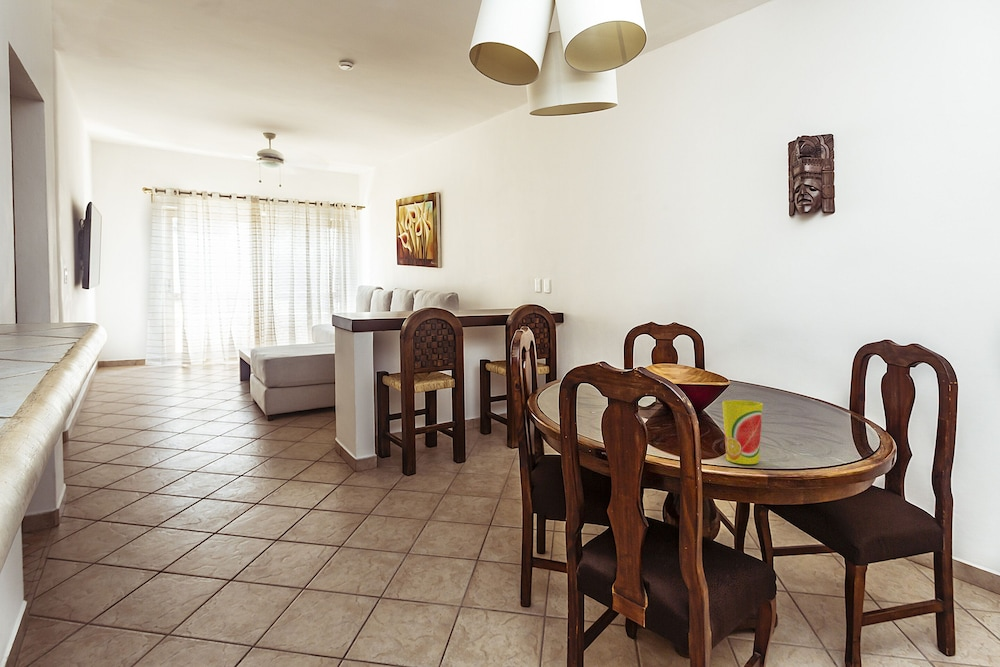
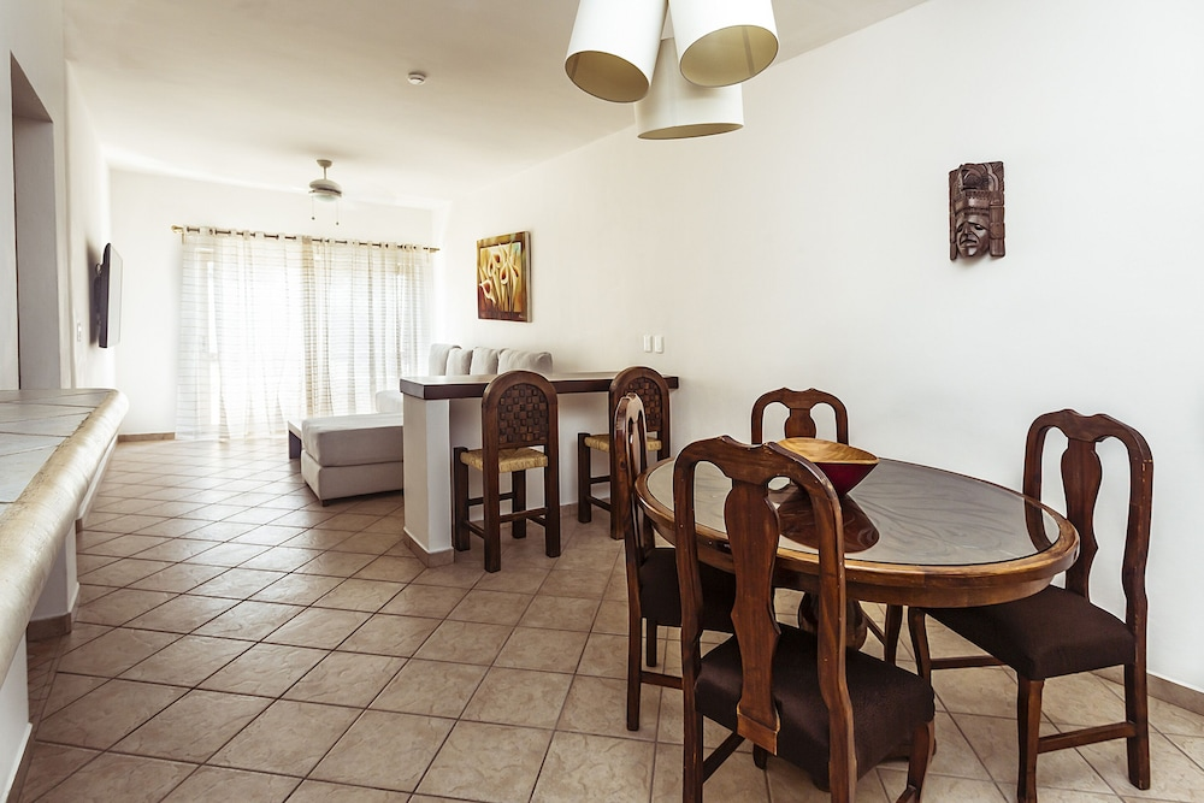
- cup [721,399,764,465]
